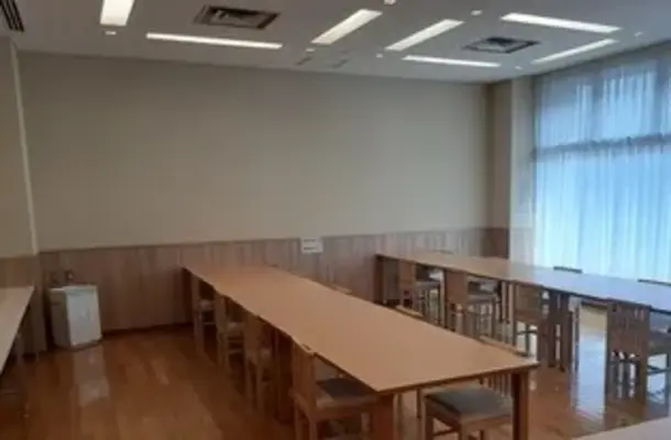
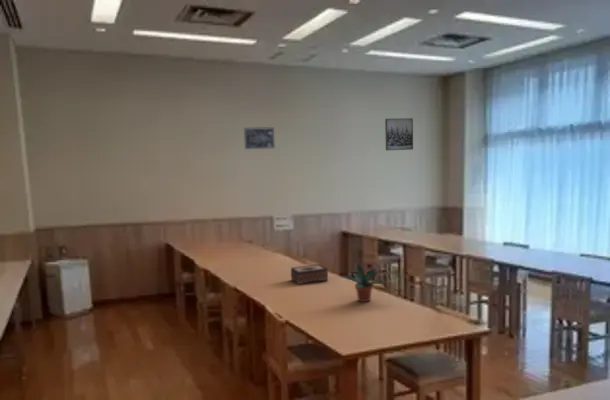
+ potted plant [342,262,389,303]
+ tissue box [290,263,329,285]
+ wall art [243,126,276,150]
+ wall art [384,117,414,151]
